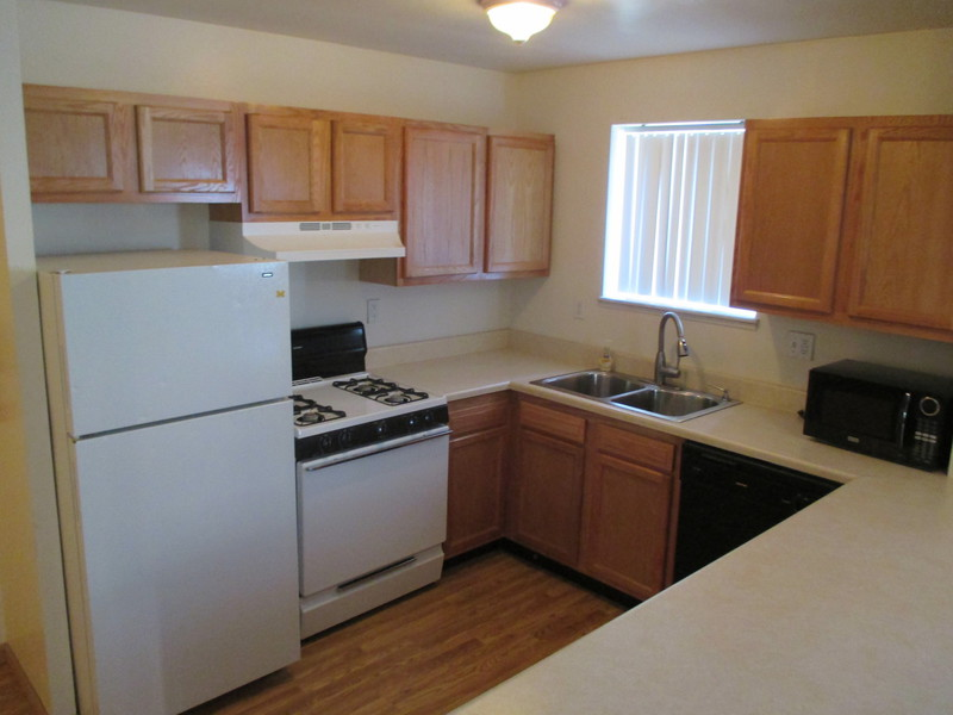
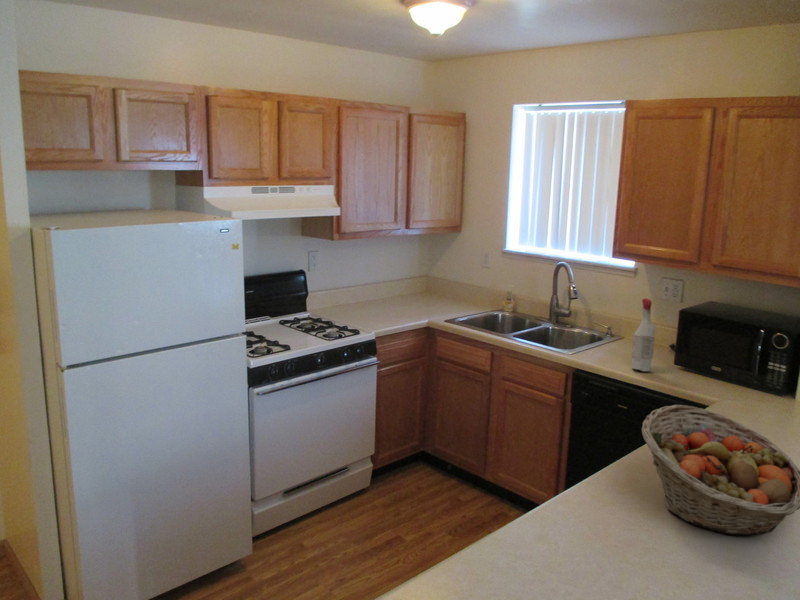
+ fruit basket [641,404,800,537]
+ spray bottle [631,297,657,372]
